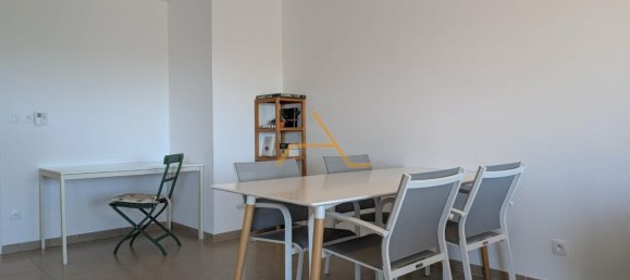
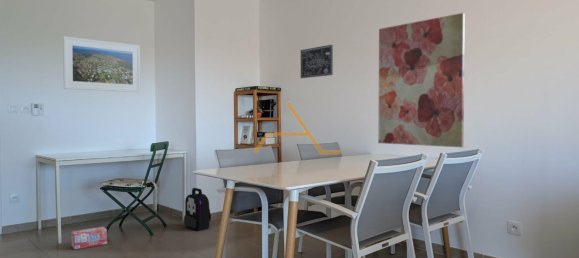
+ wall art [377,12,466,148]
+ box [70,226,108,251]
+ backpack [183,187,212,232]
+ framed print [62,35,141,93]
+ wall art [300,44,334,79]
